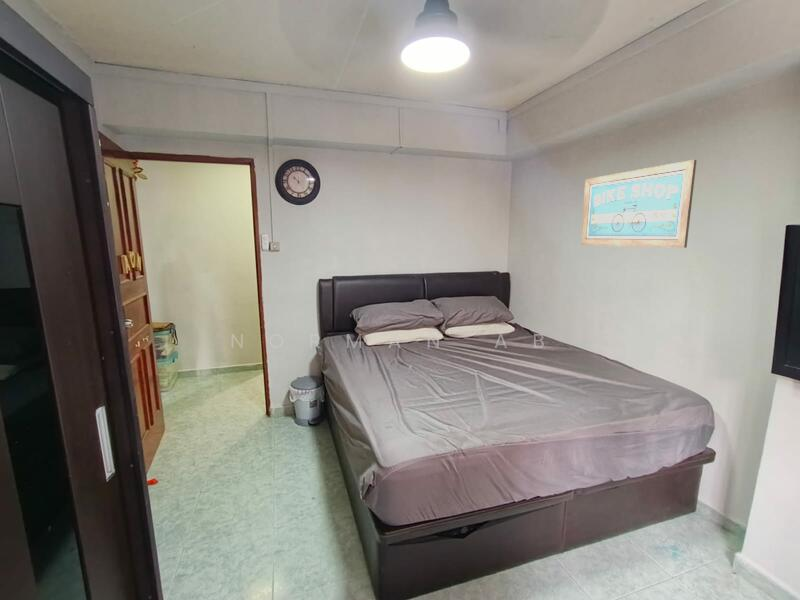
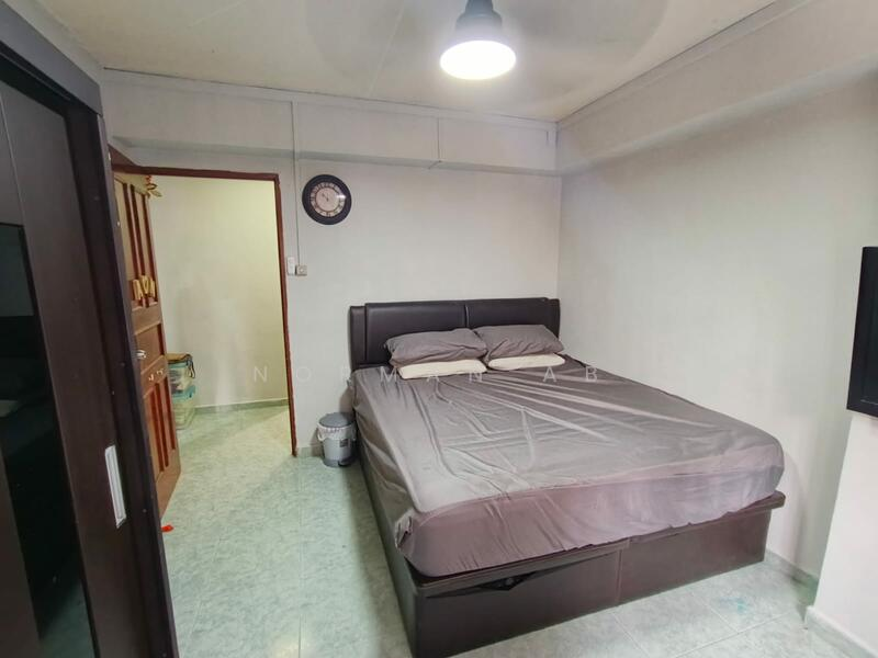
- wall art [580,159,698,249]
